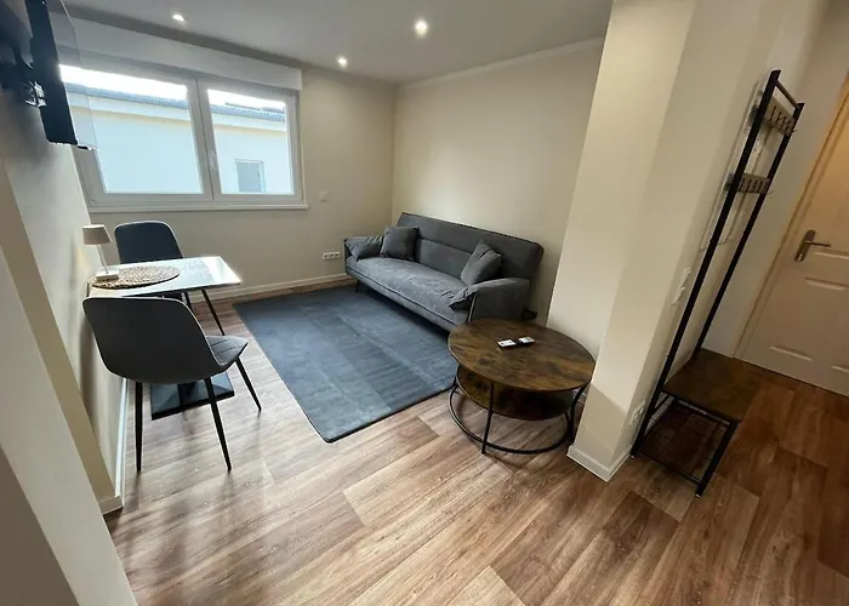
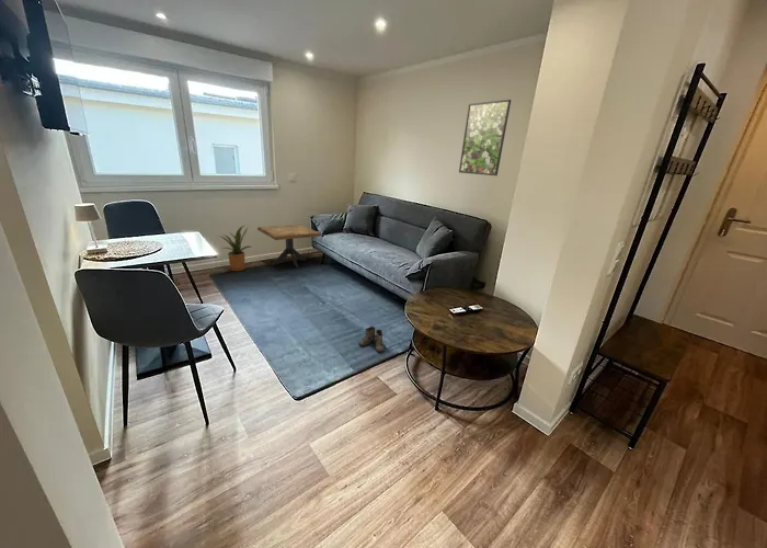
+ side table [256,224,323,269]
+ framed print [458,99,512,176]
+ house plant [217,225,252,272]
+ boots [357,326,385,353]
